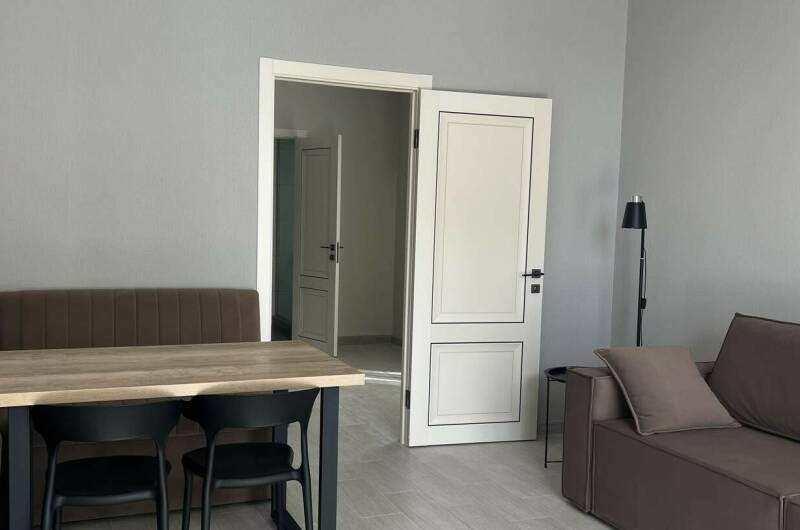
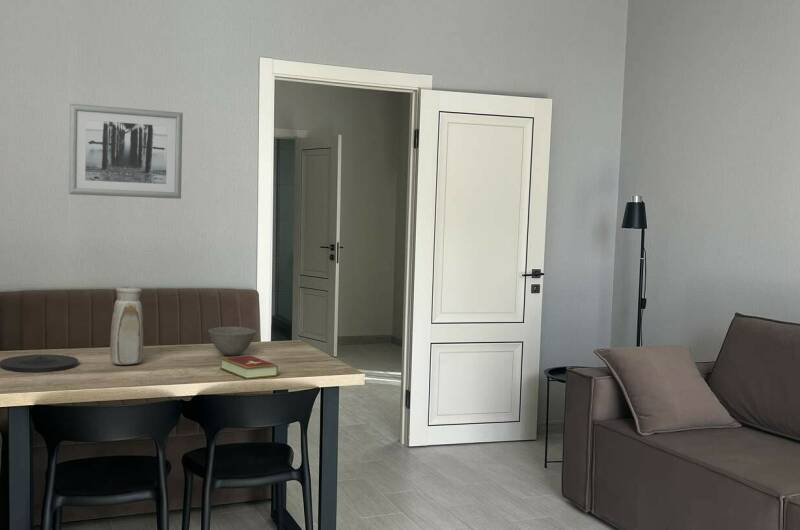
+ bowl [207,326,257,357]
+ wall art [68,103,184,200]
+ hardcover book [219,354,279,380]
+ vase [109,286,144,366]
+ plate [0,354,79,373]
